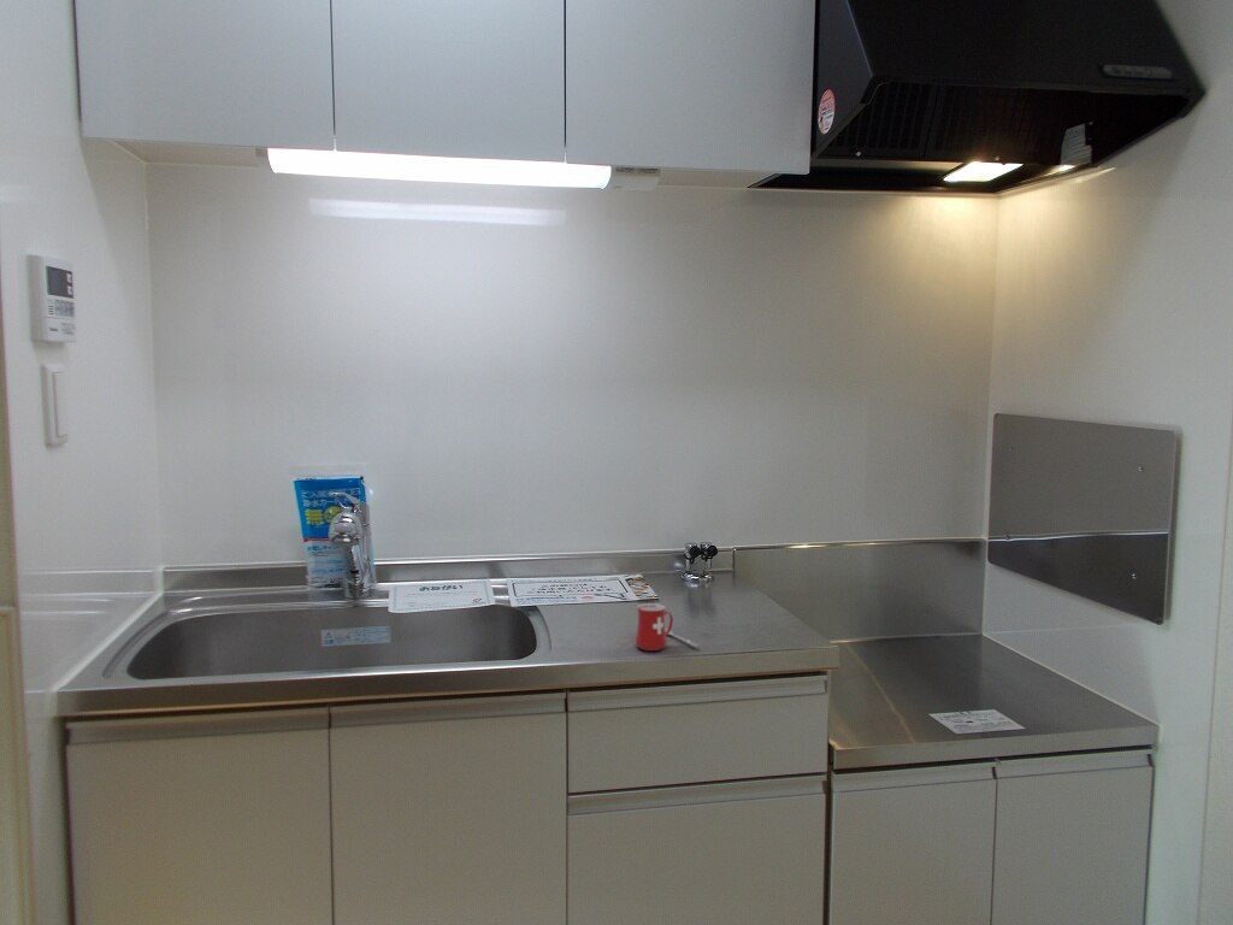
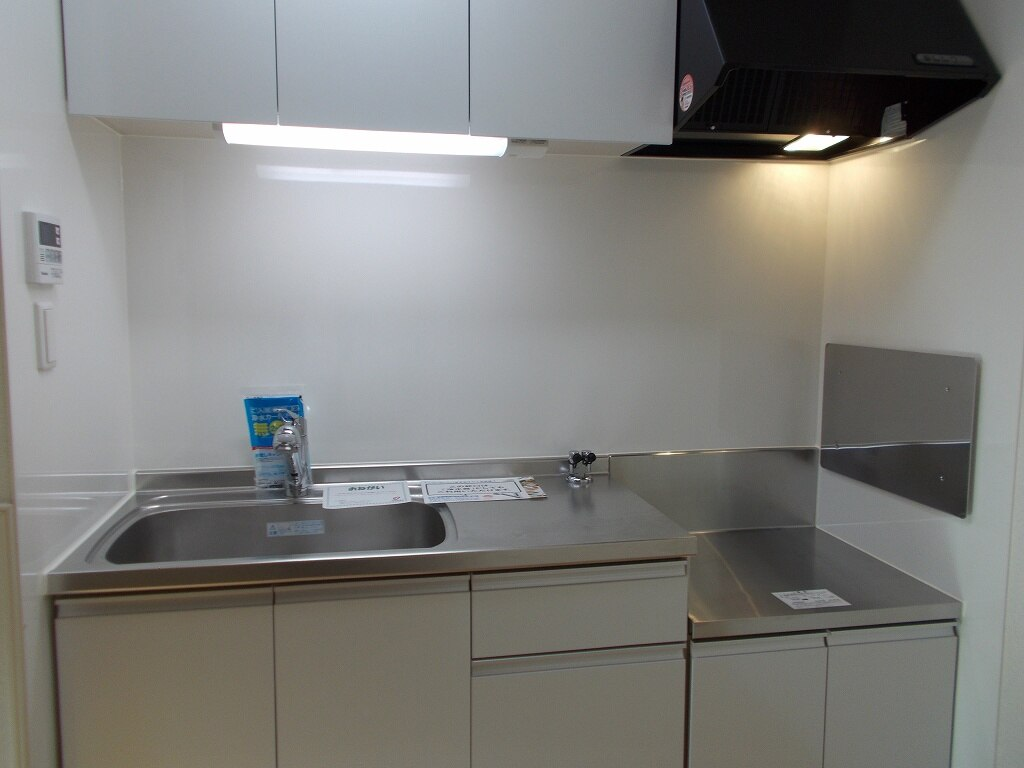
- mug [633,602,700,652]
